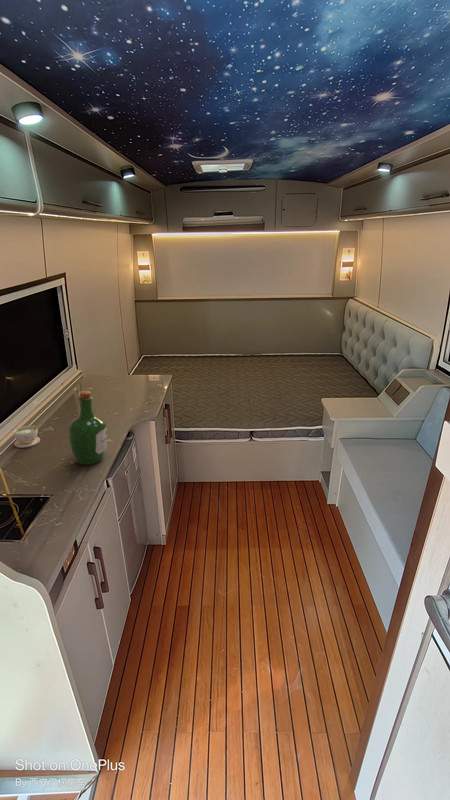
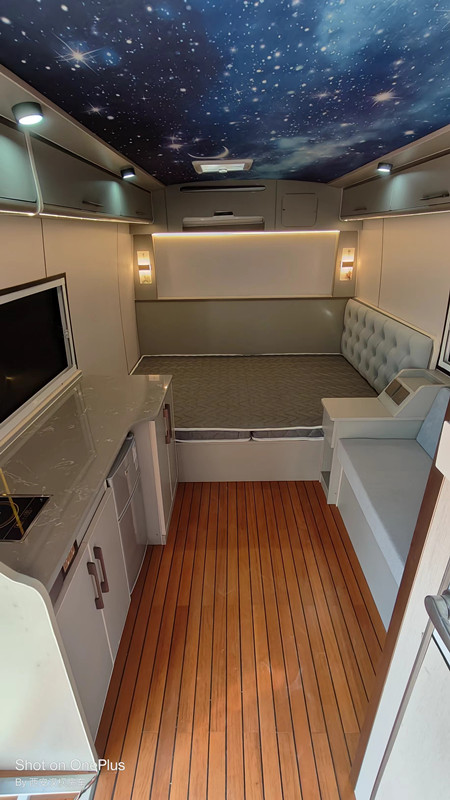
- wine bottle [67,390,108,466]
- coffee cup [13,425,41,449]
